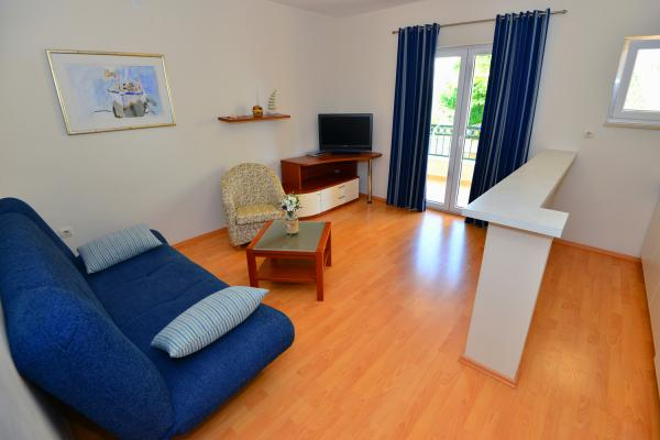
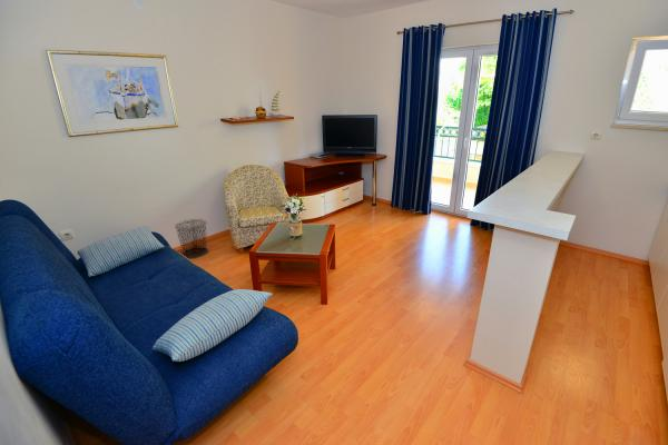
+ trash can [174,218,209,259]
